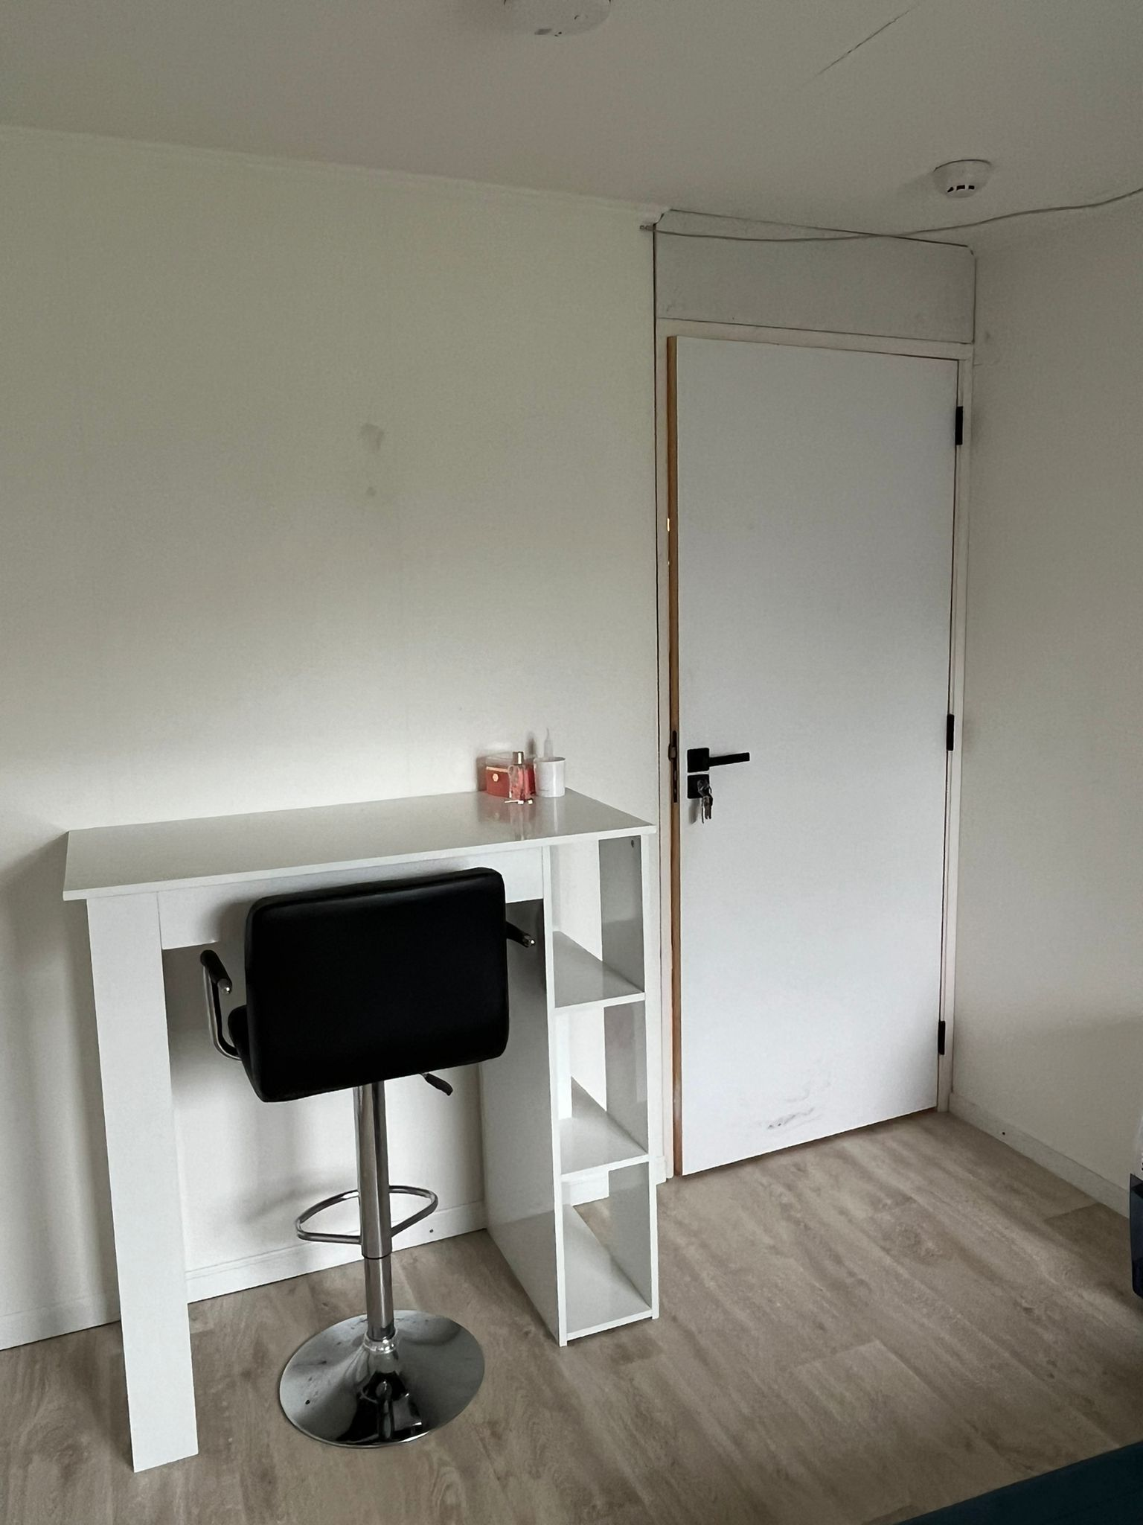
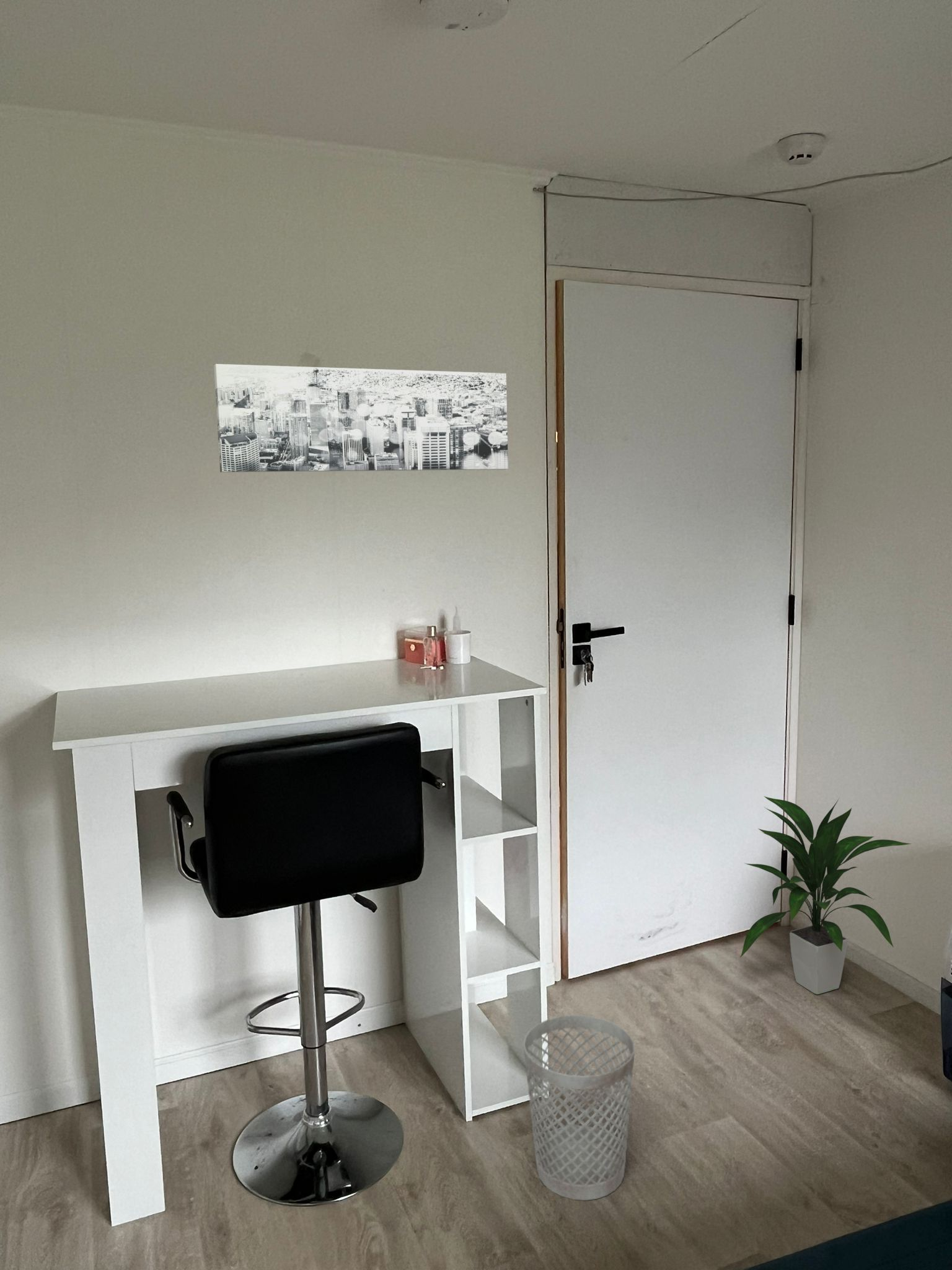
+ wastebasket [523,1015,635,1201]
+ indoor plant [739,796,912,995]
+ wall art [213,363,509,473]
